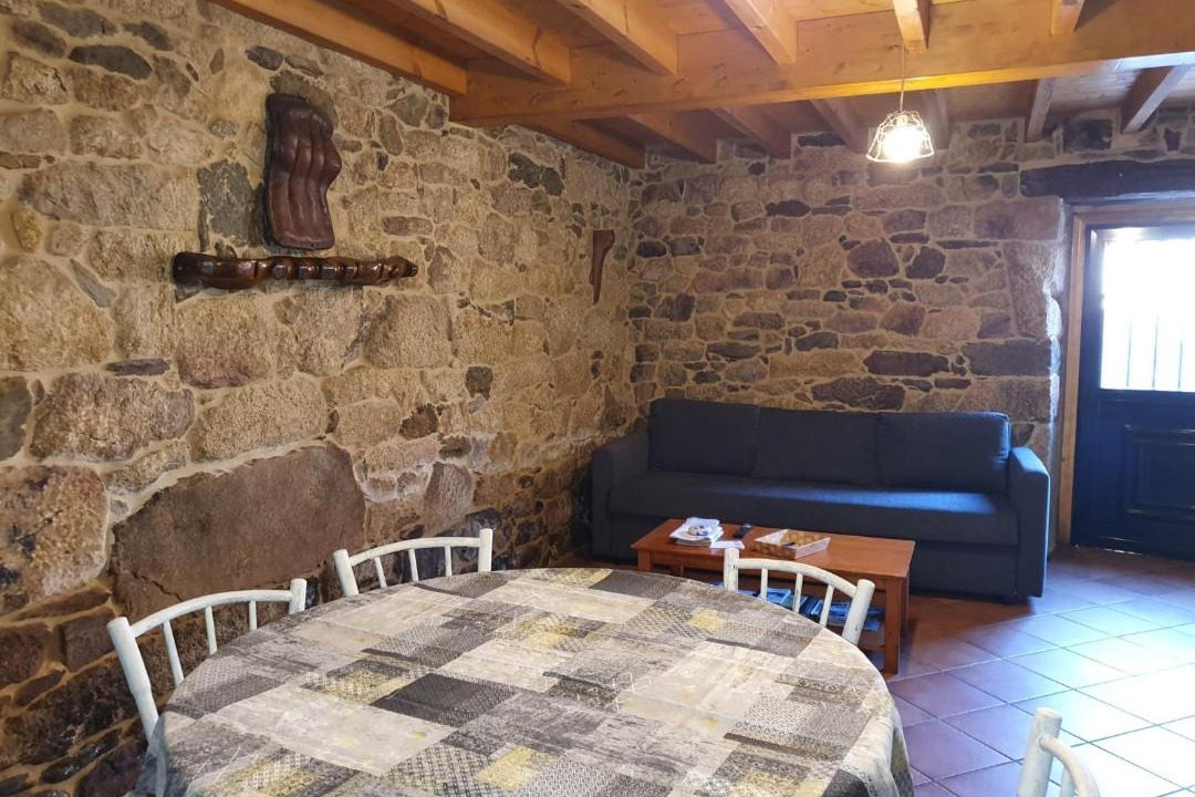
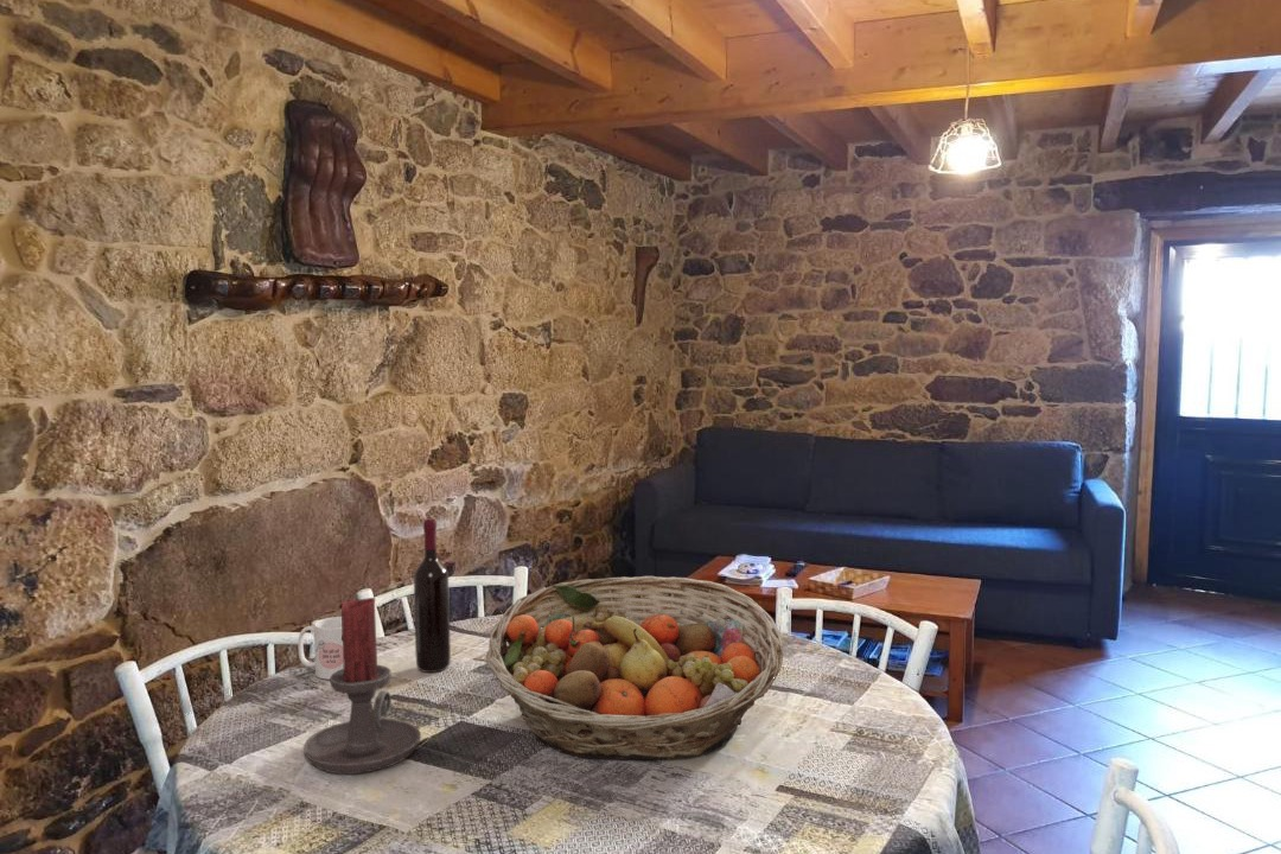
+ fruit basket [485,575,784,760]
+ candle holder [302,597,422,775]
+ wine bottle [413,517,452,674]
+ mug [297,616,344,681]
